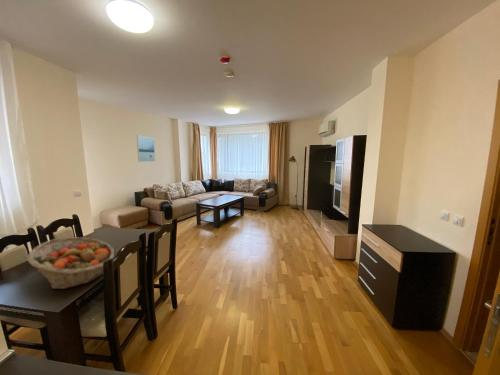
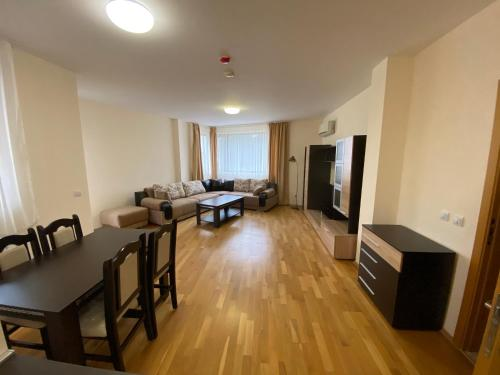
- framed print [136,134,156,163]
- fruit basket [27,236,115,290]
